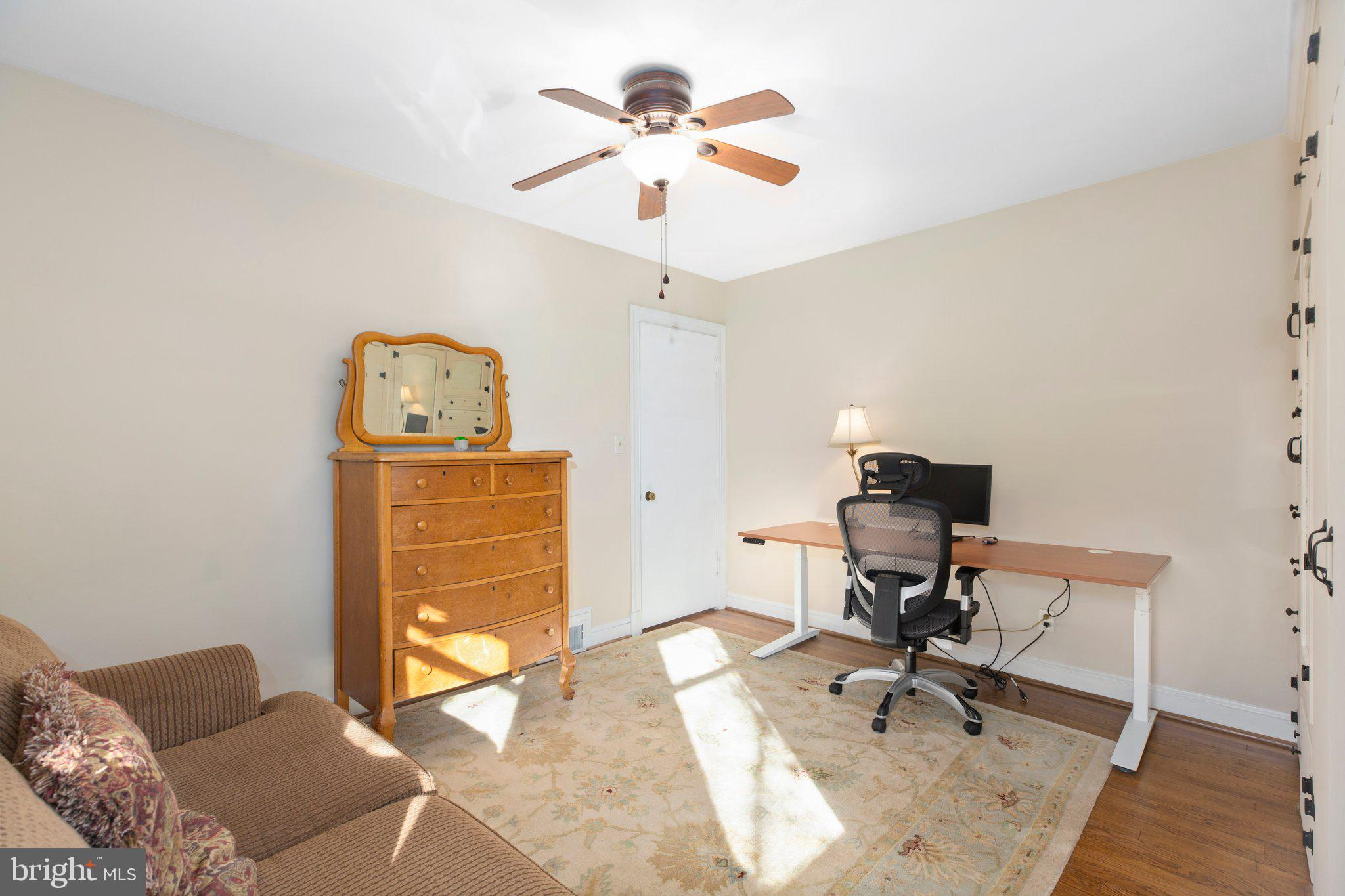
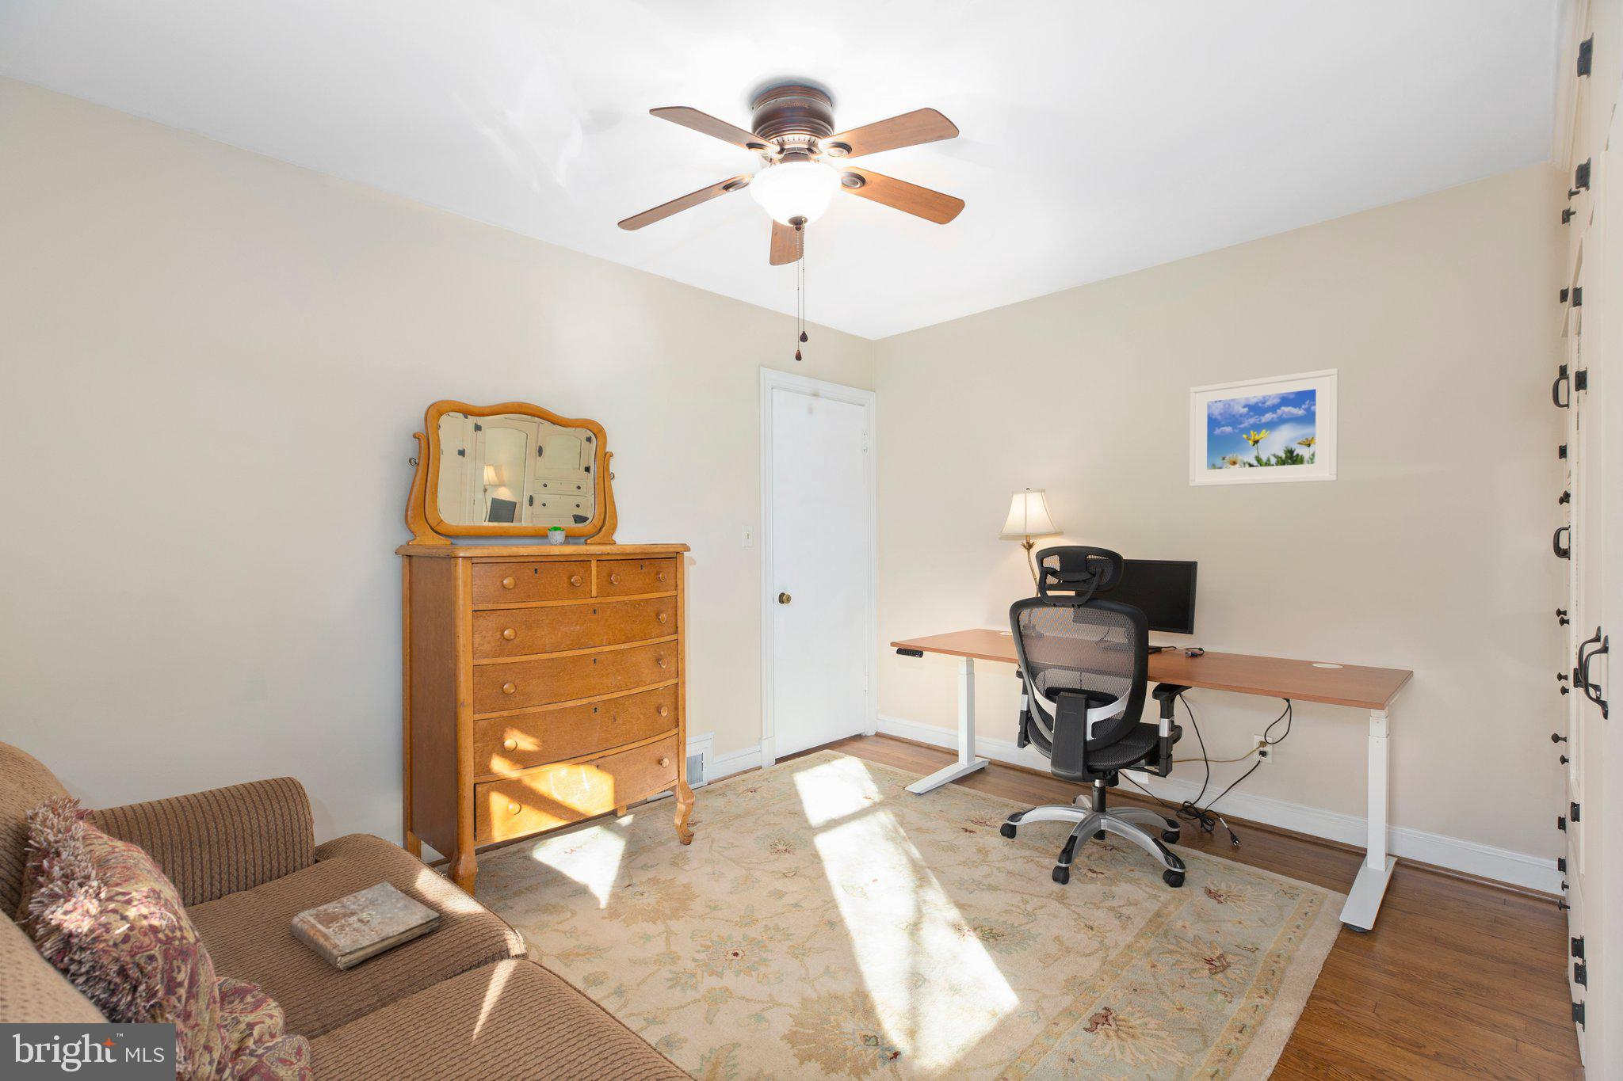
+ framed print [1189,368,1339,487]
+ book [288,881,442,971]
